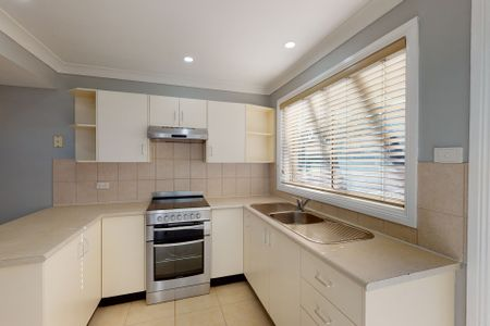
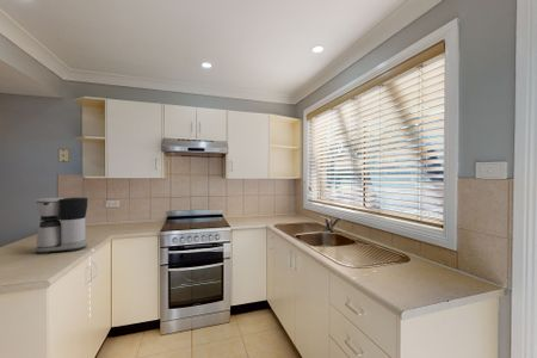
+ coffee maker [35,197,88,255]
